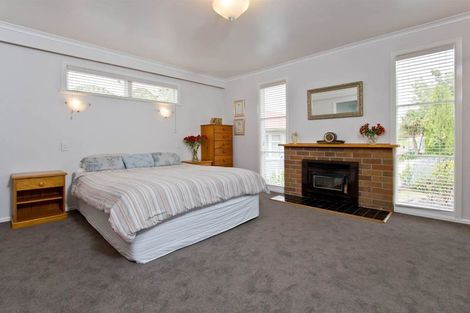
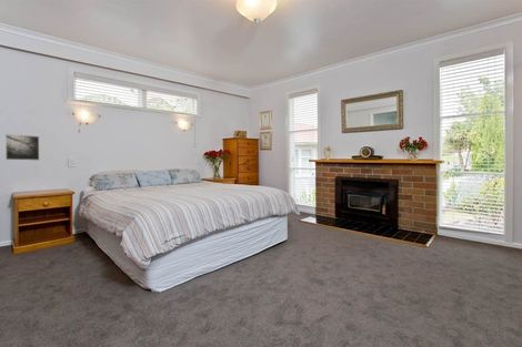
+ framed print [4,133,40,162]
